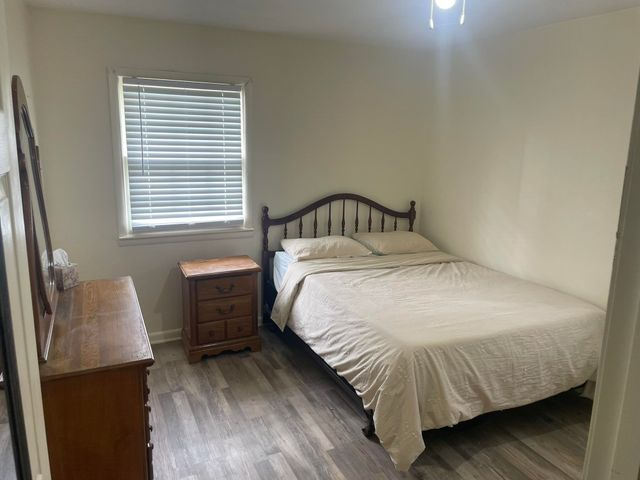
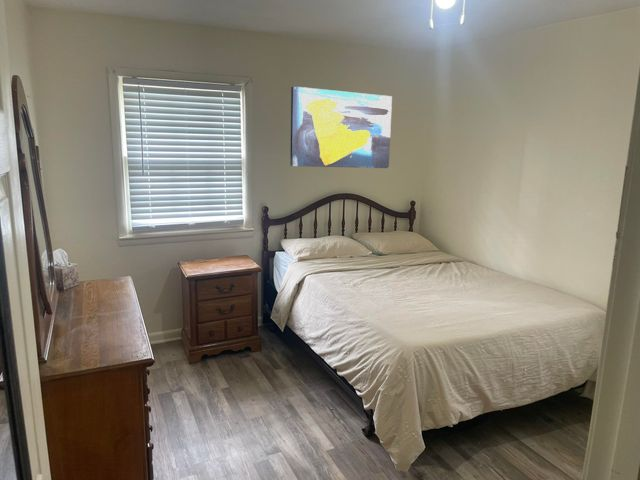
+ wall art [289,85,393,169]
